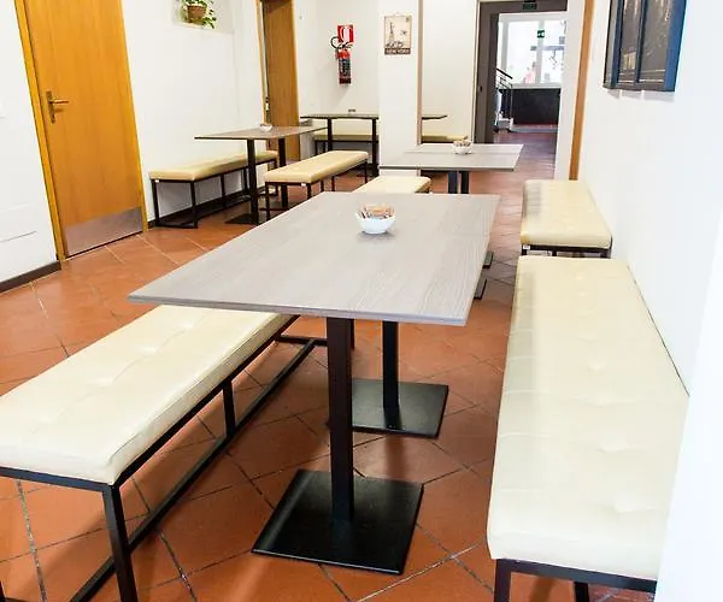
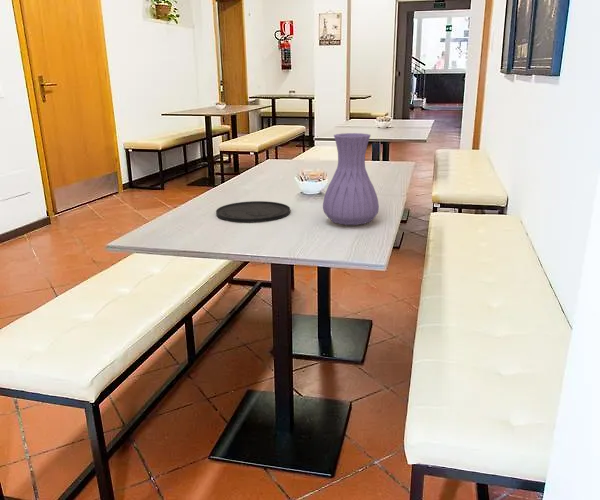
+ vase [322,132,380,226]
+ plate [215,200,291,223]
